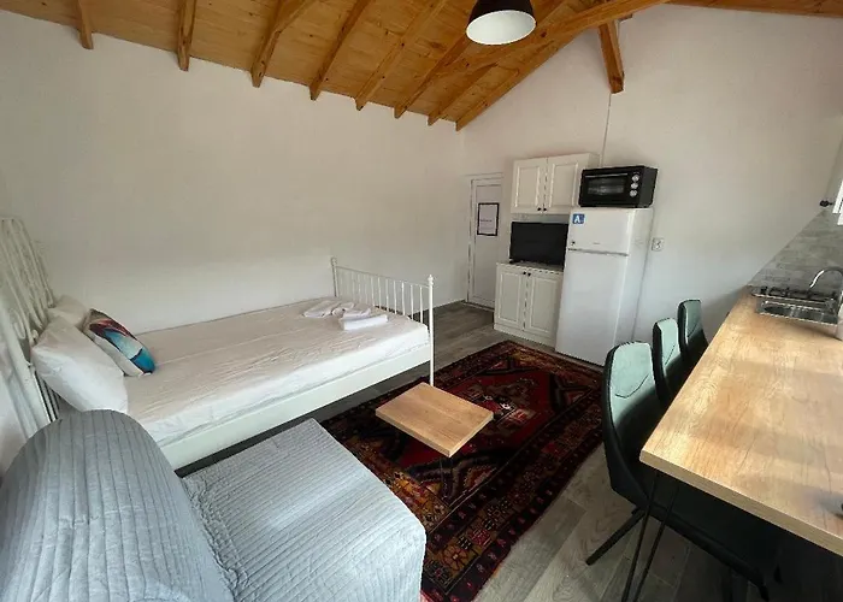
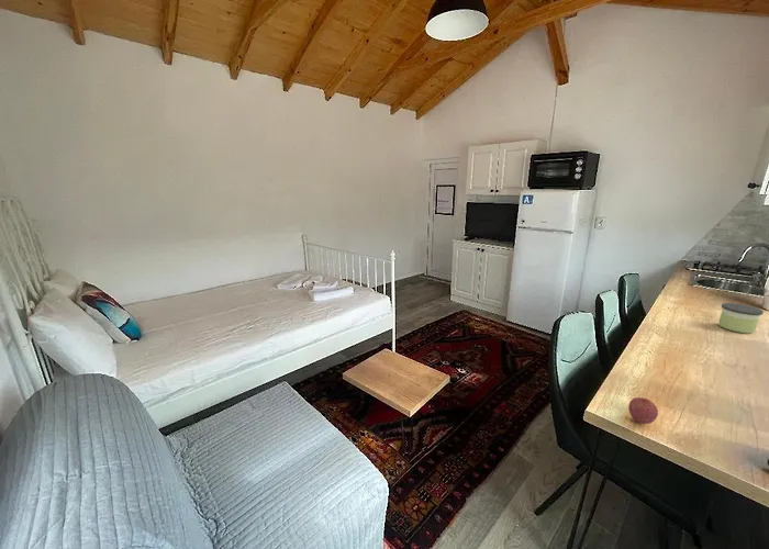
+ fruit [627,396,659,425]
+ candle [717,302,765,334]
